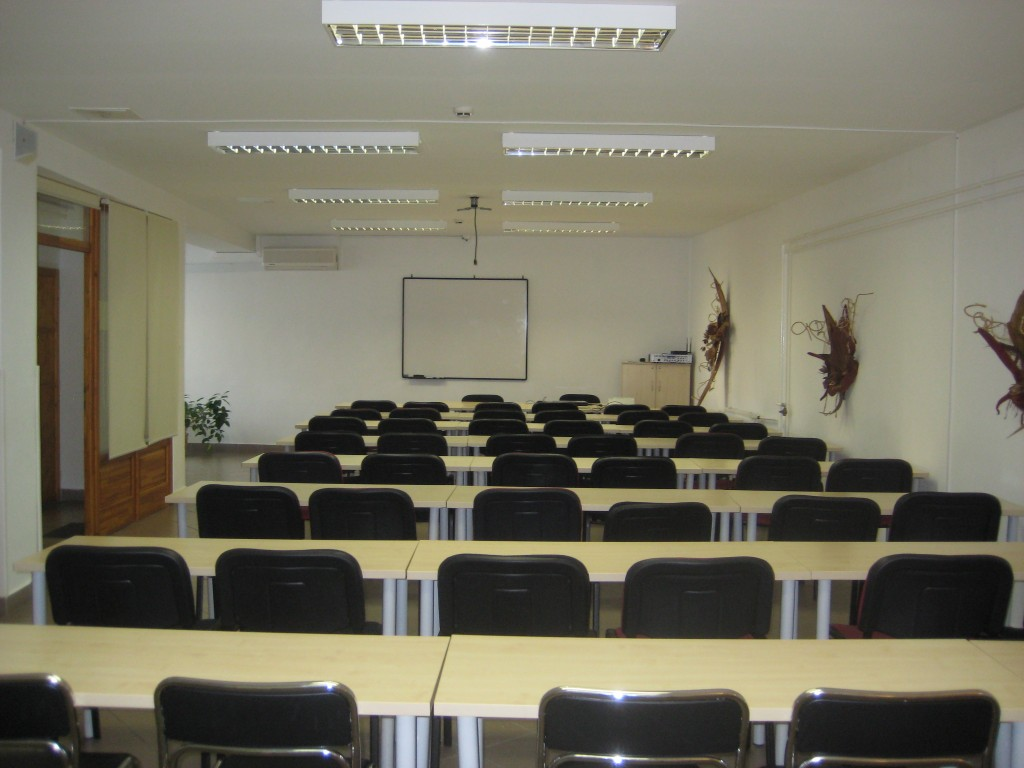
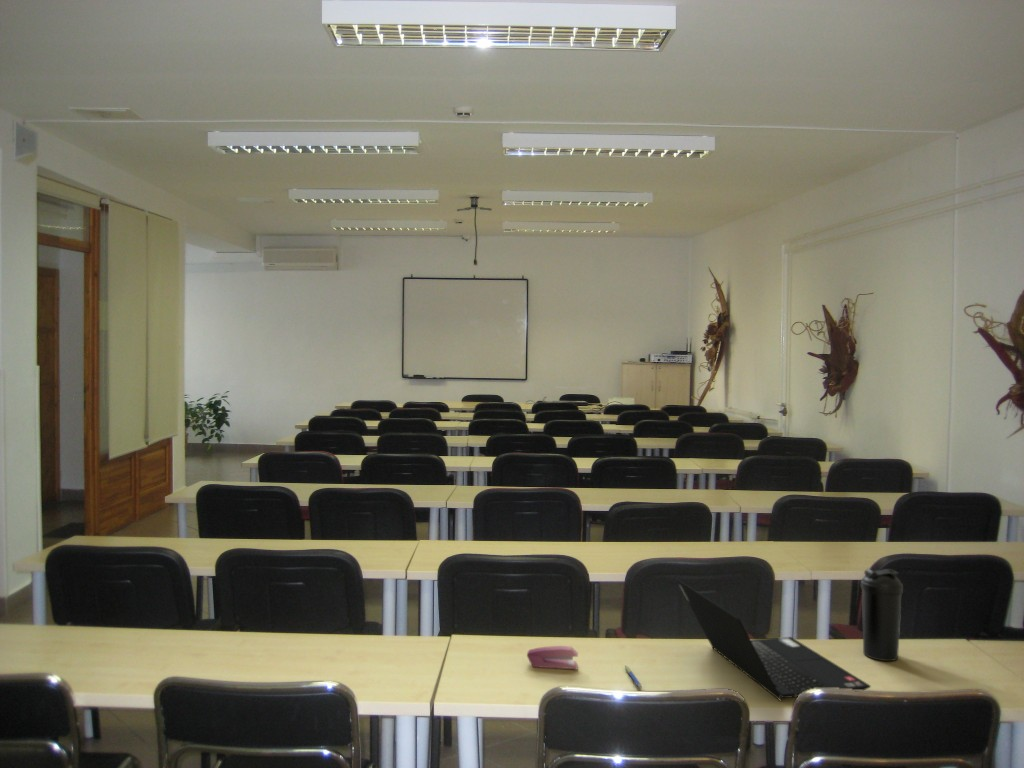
+ pen [624,664,643,689]
+ stapler [526,645,579,670]
+ water bottle [860,568,904,662]
+ laptop computer [675,578,872,702]
